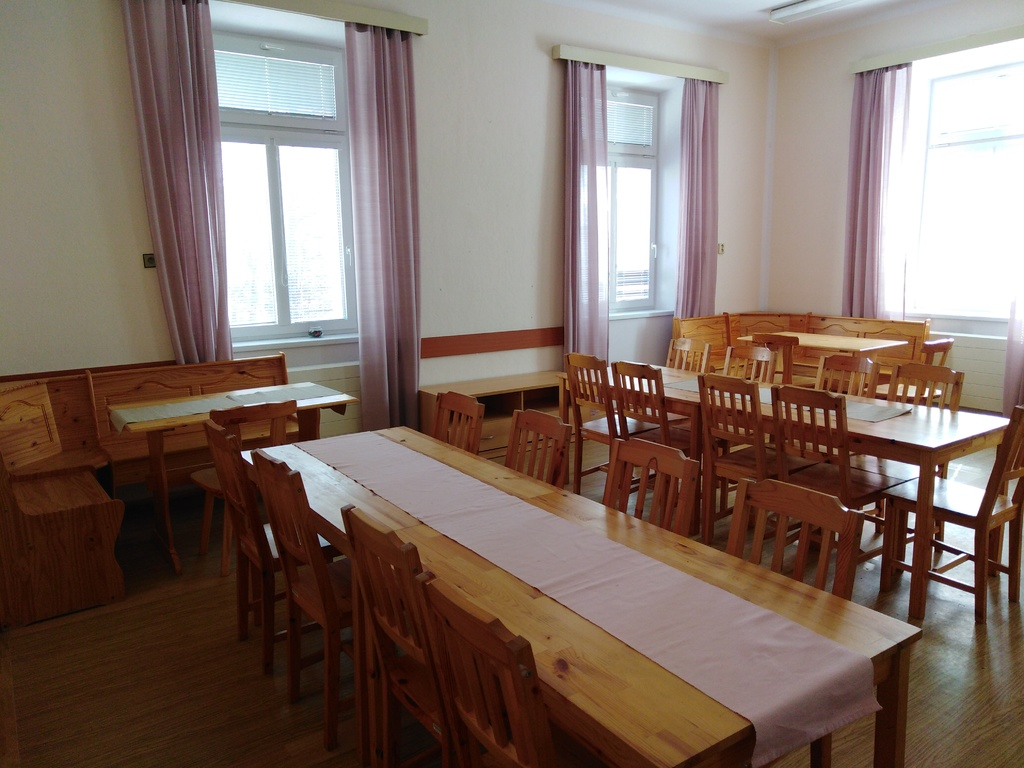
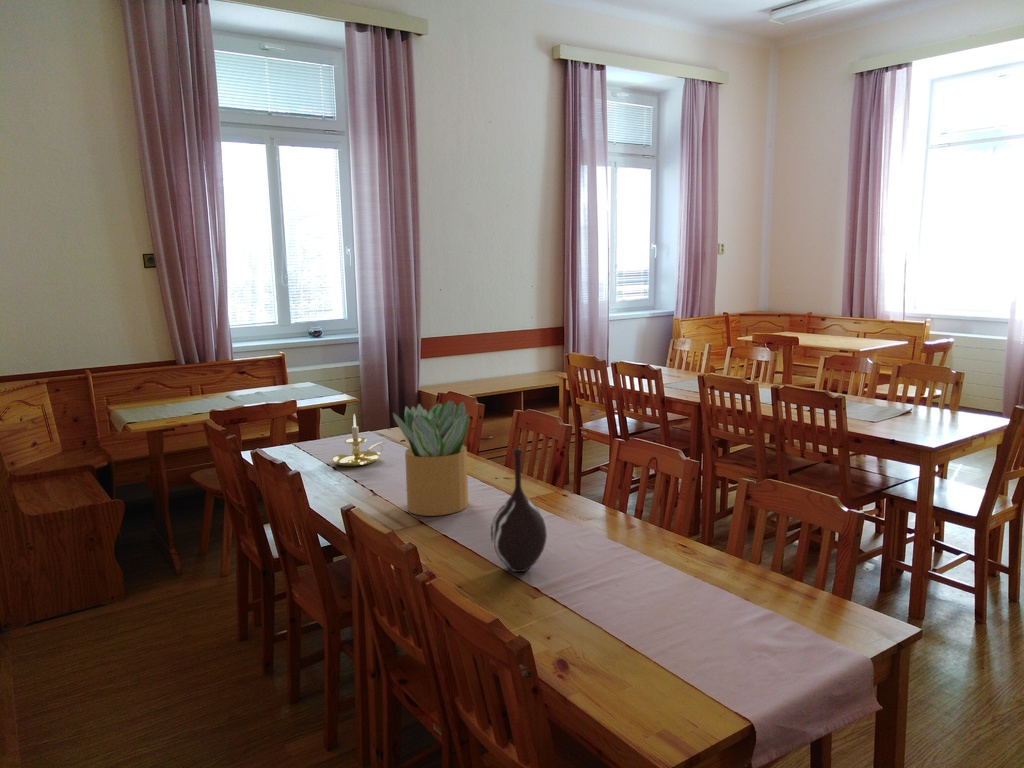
+ vase [490,448,548,573]
+ candle holder [331,413,387,467]
+ potted plant [392,399,470,517]
